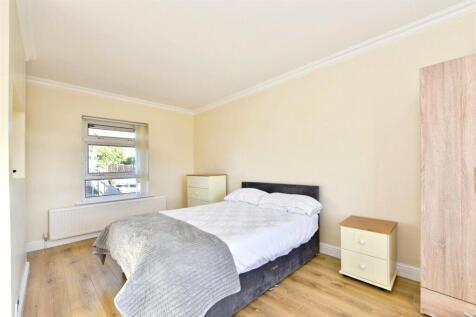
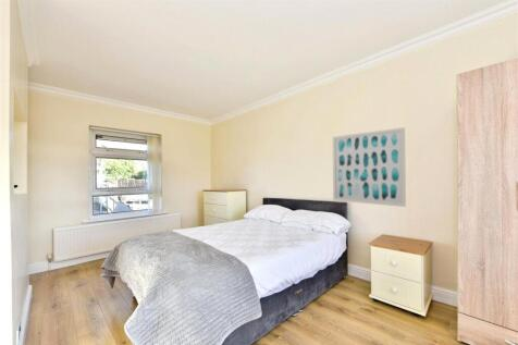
+ wall art [332,126,407,208]
